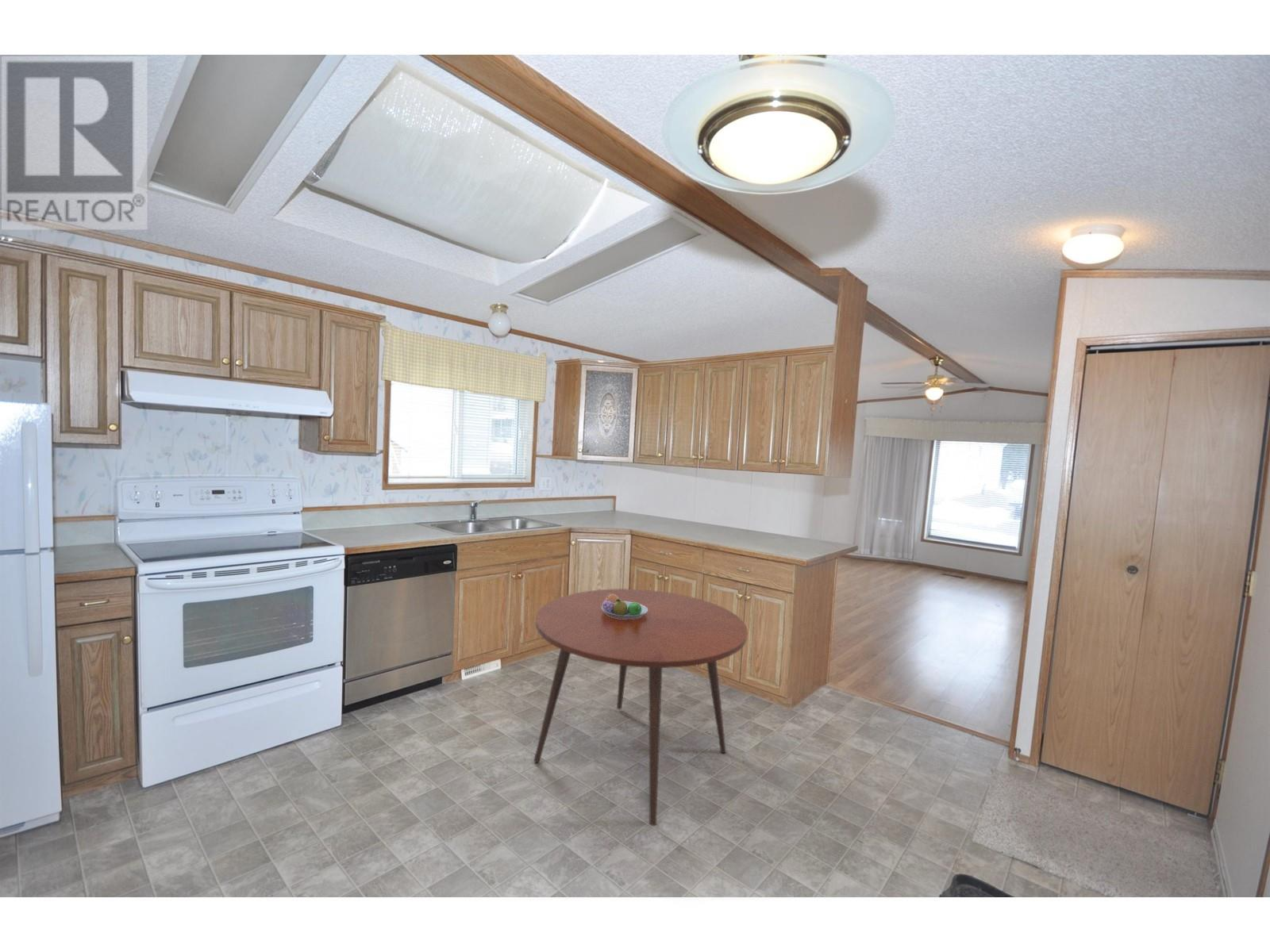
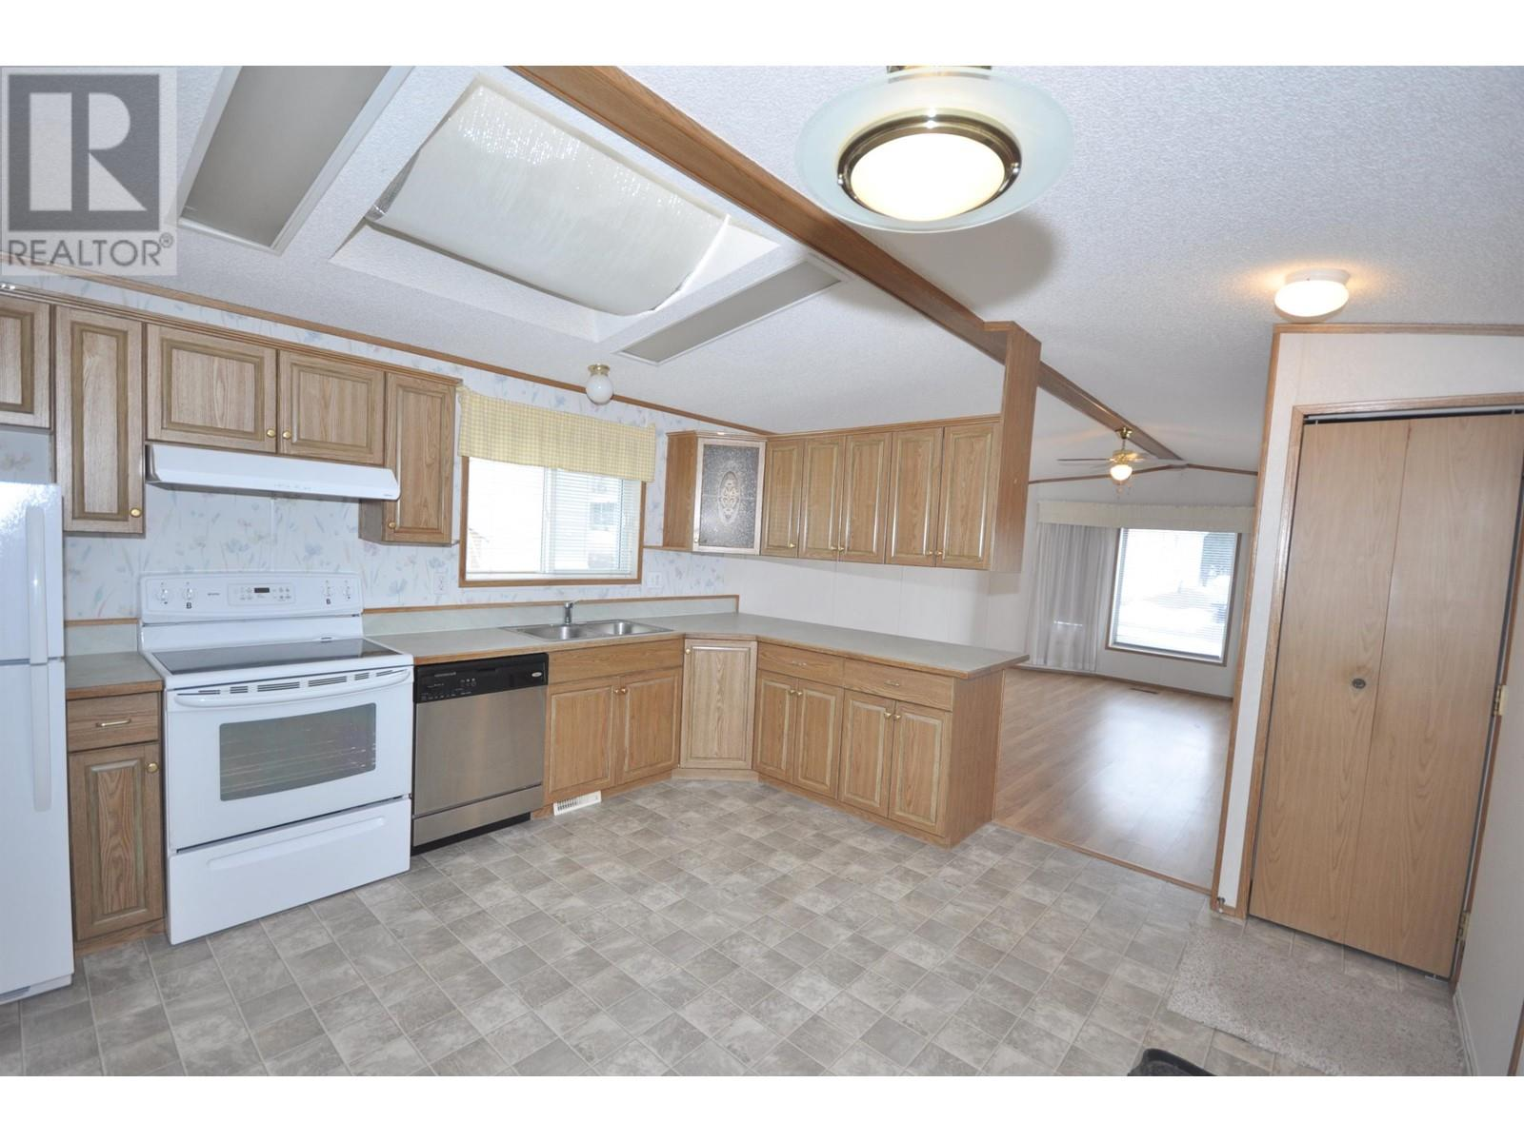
- dining table [533,588,749,827]
- fruit bowl [602,593,648,619]
